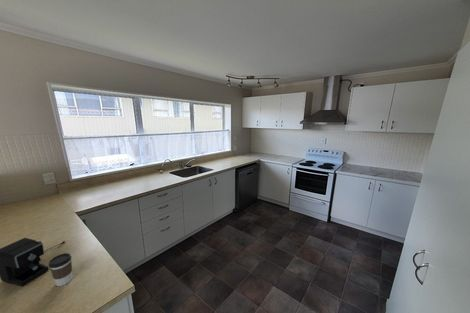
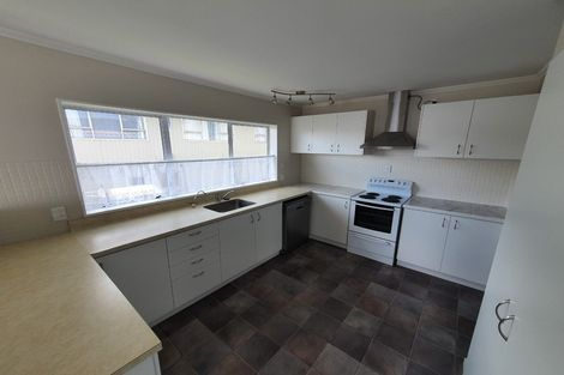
- coffee maker [0,237,66,287]
- coffee cup [48,252,73,287]
